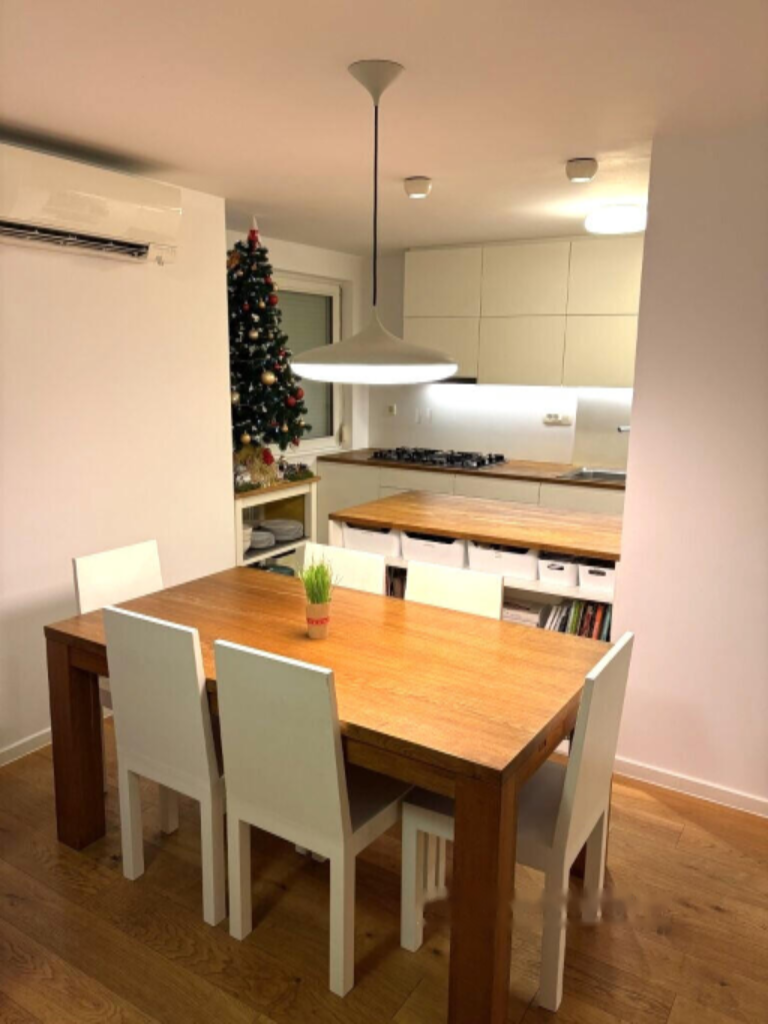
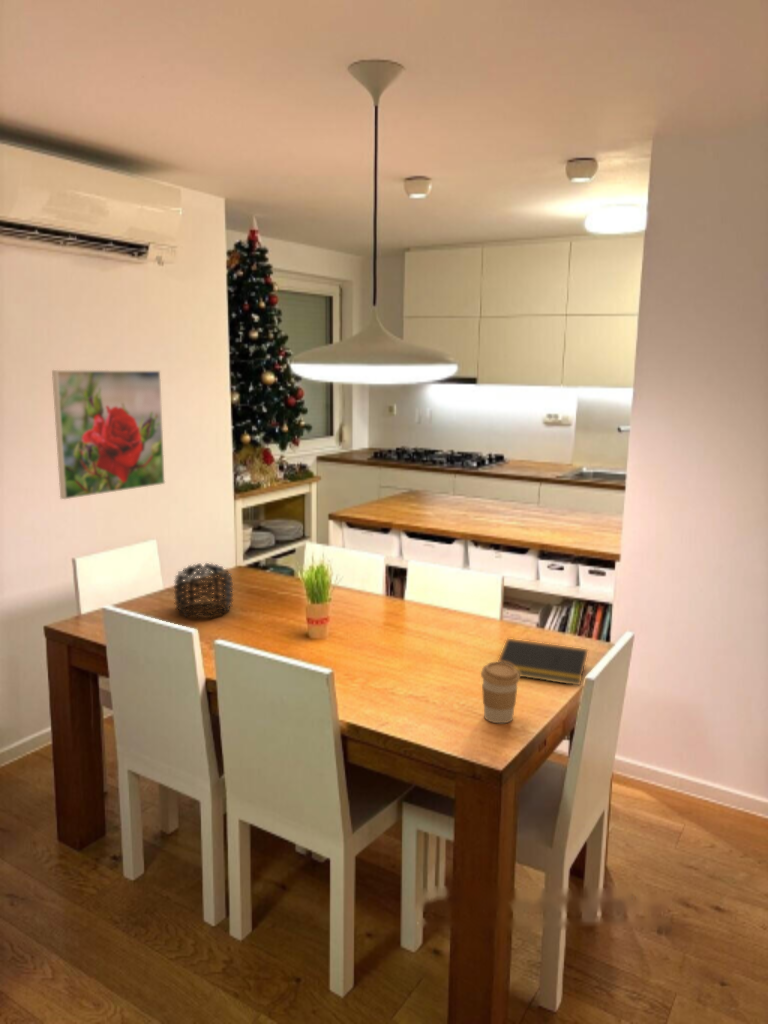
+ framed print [51,369,166,500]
+ notepad [497,638,588,687]
+ coffee cup [480,661,521,724]
+ decorative ball [173,562,235,620]
